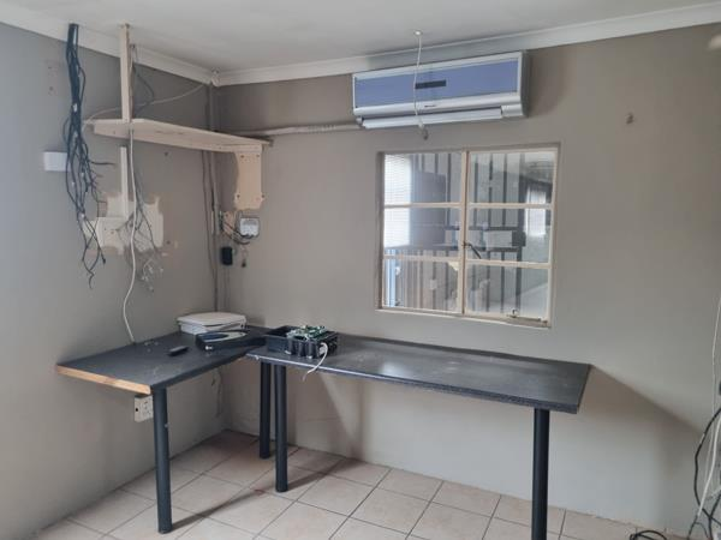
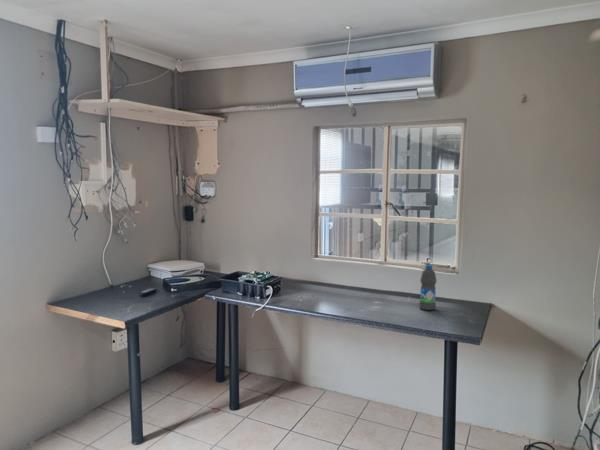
+ water bottle [419,264,437,311]
